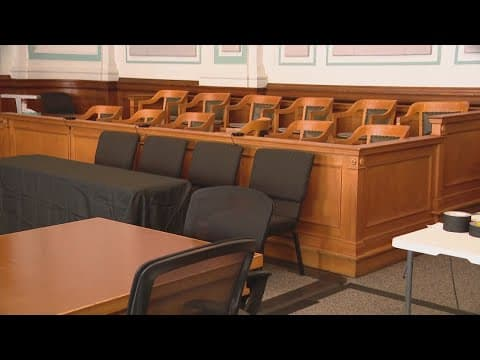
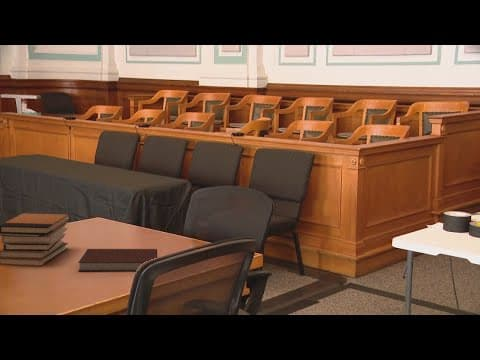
+ book stack [0,210,72,268]
+ notebook [77,248,158,272]
